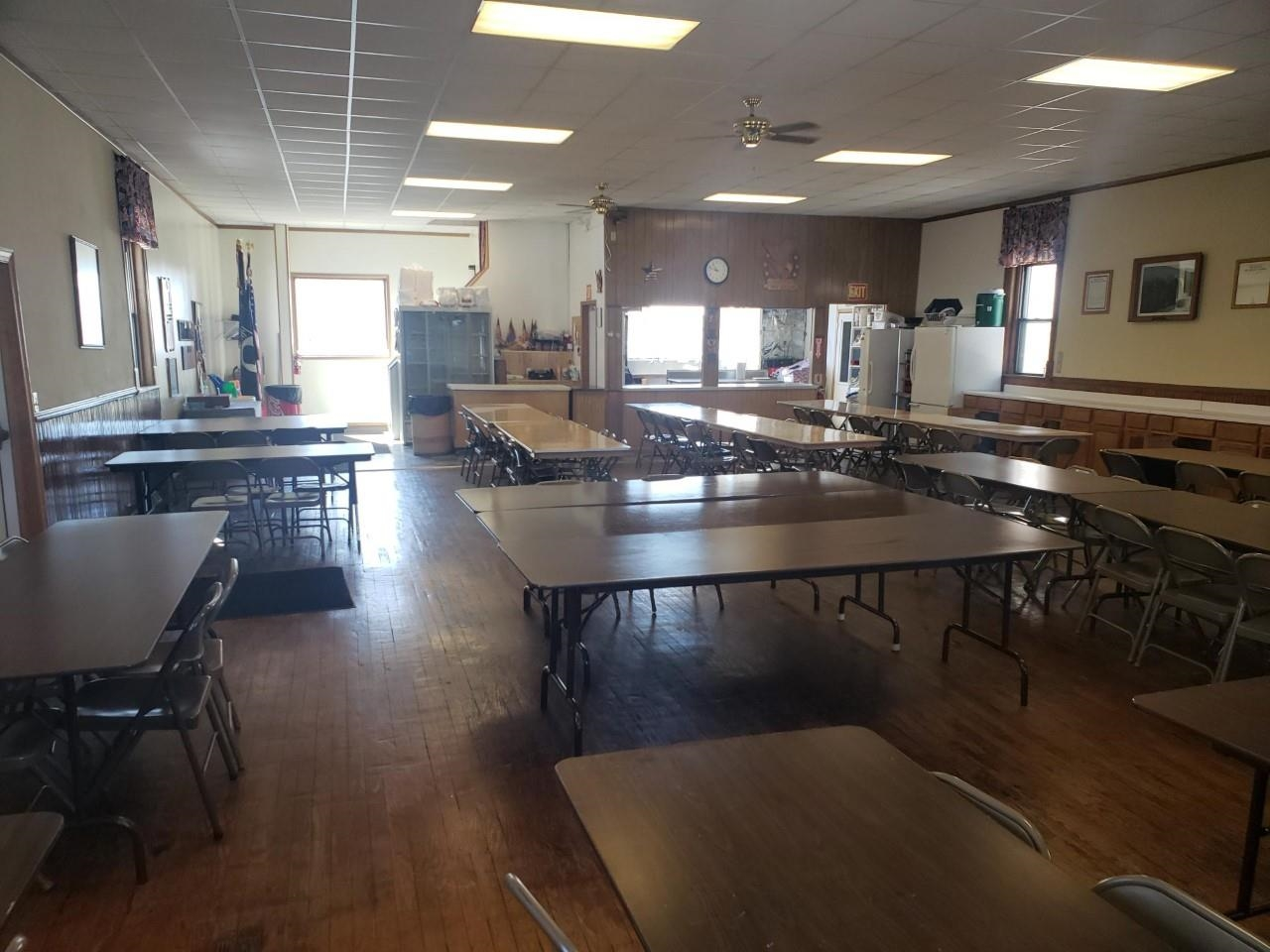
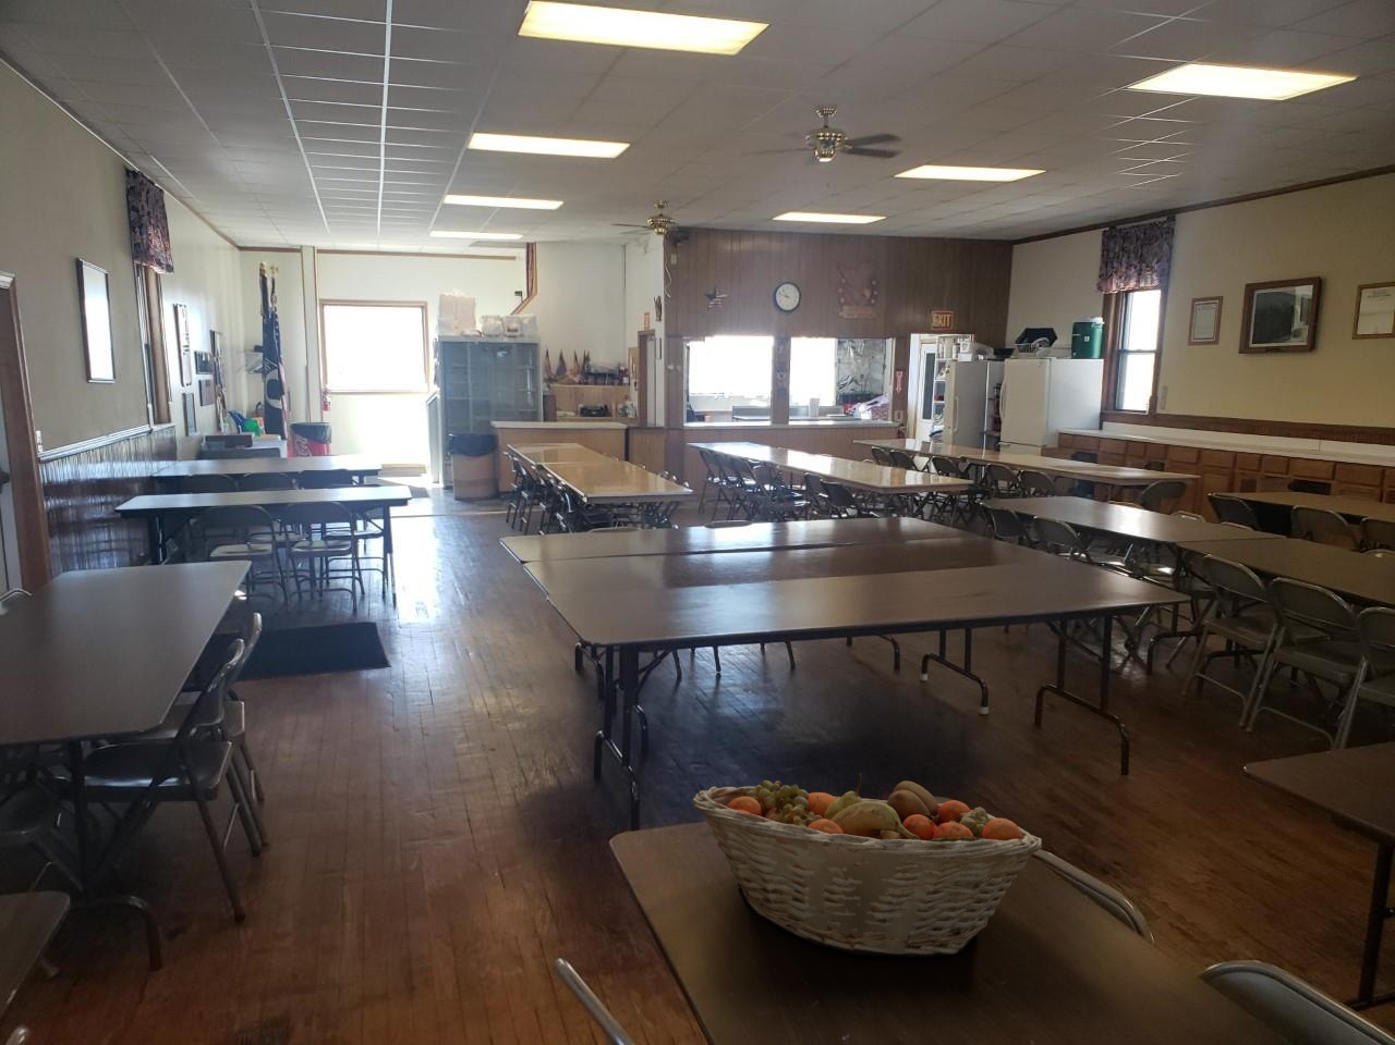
+ fruit basket [691,772,1044,958]
